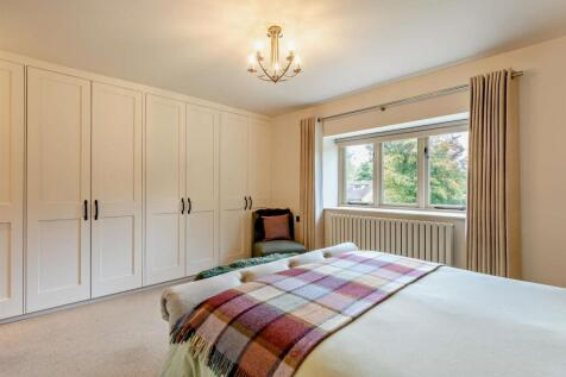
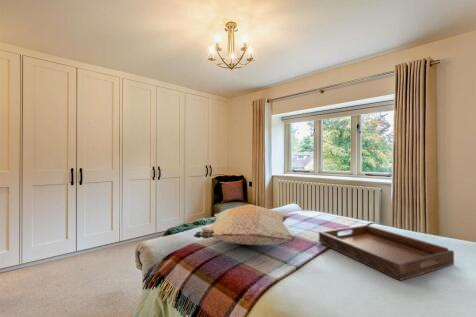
+ serving tray [318,224,455,282]
+ decorative pillow [193,203,296,246]
